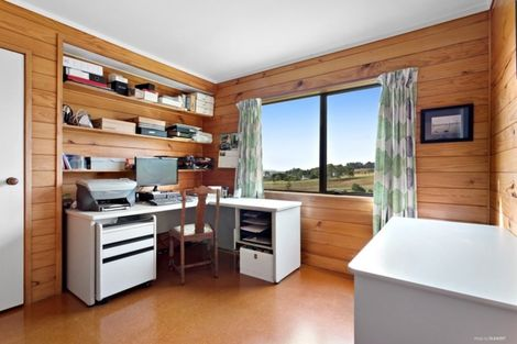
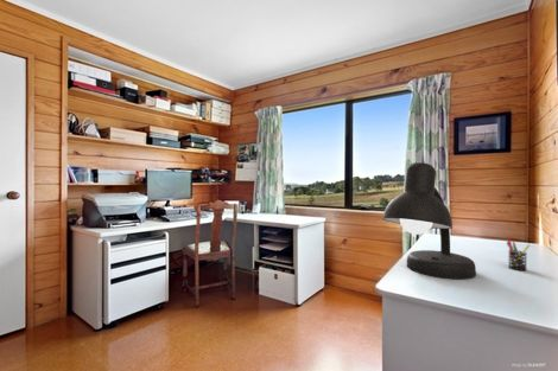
+ desk lamp [381,161,477,280]
+ pen holder [506,237,531,271]
